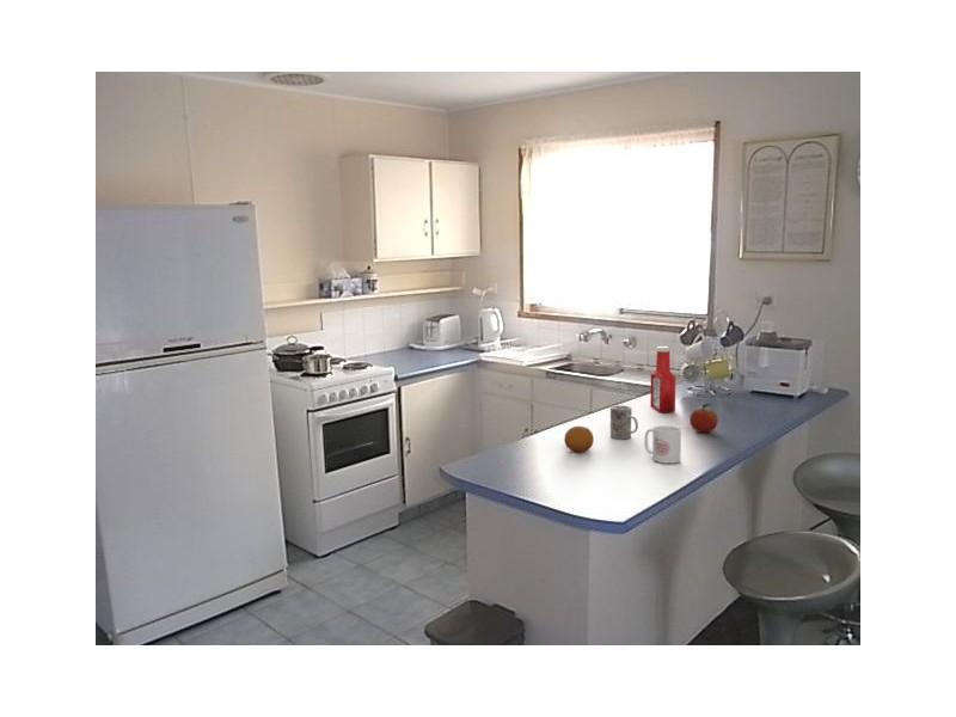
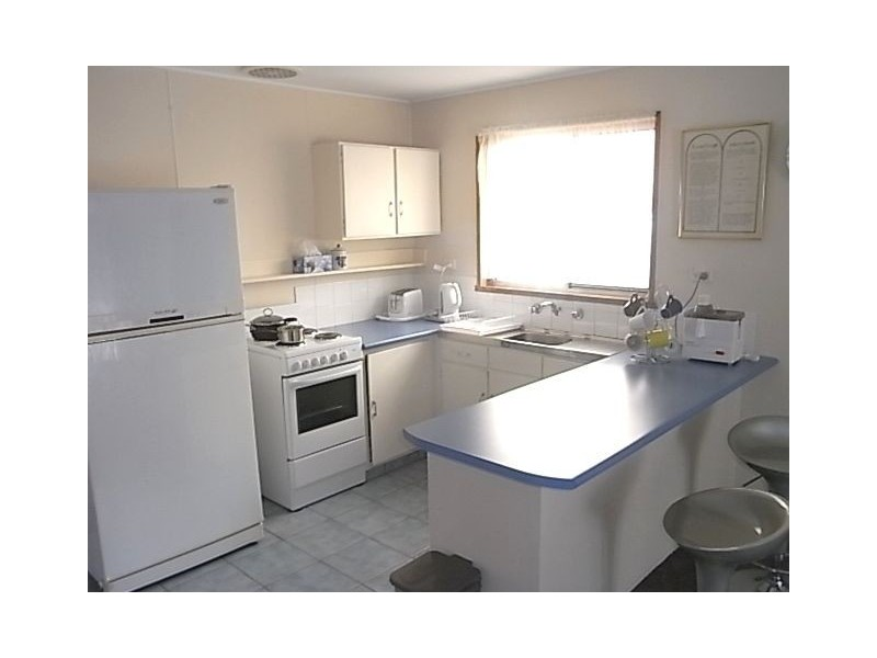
- fruit [688,403,719,434]
- mug [643,424,682,465]
- soap bottle [649,345,676,413]
- fruit [563,425,595,453]
- mug [609,404,639,440]
